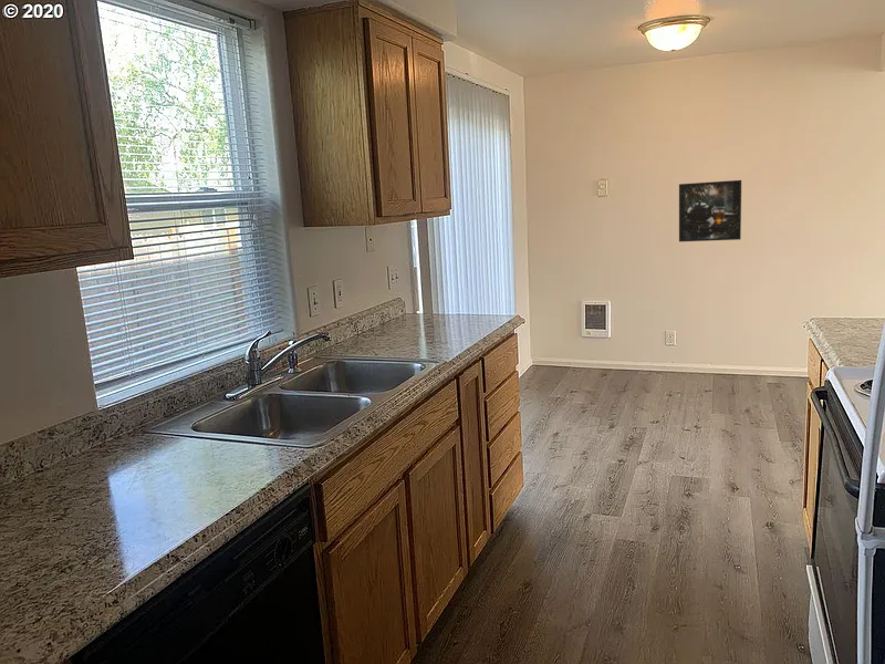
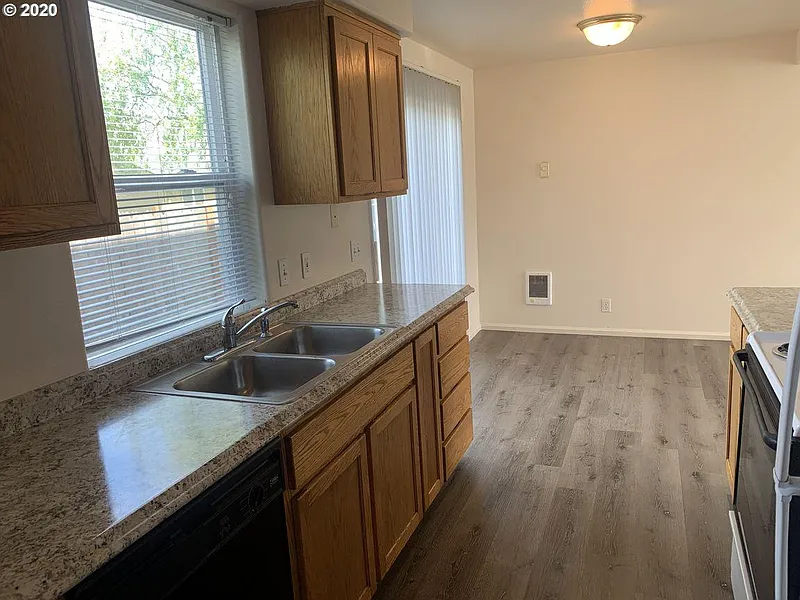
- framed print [678,179,742,242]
